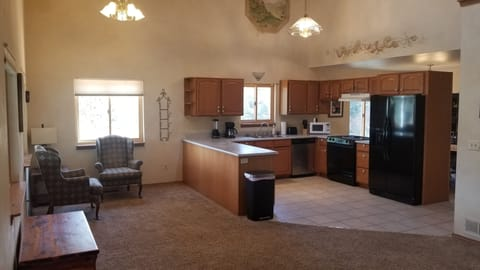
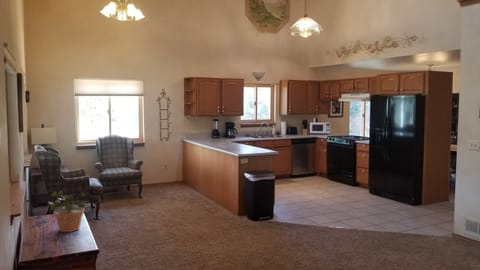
+ potted plant [47,189,89,233]
